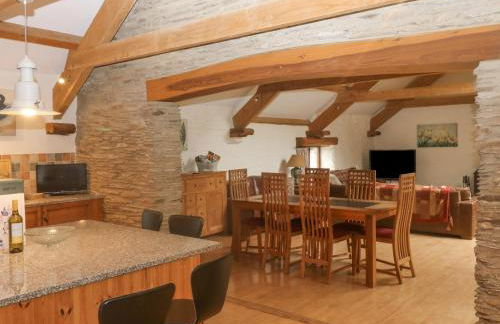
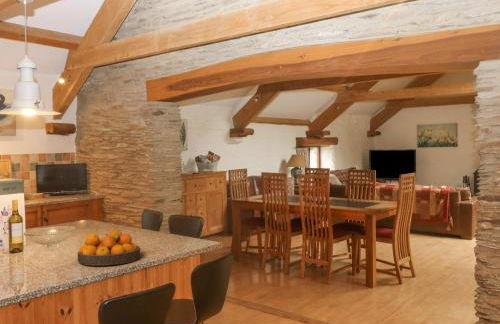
+ fruit bowl [77,228,141,267]
